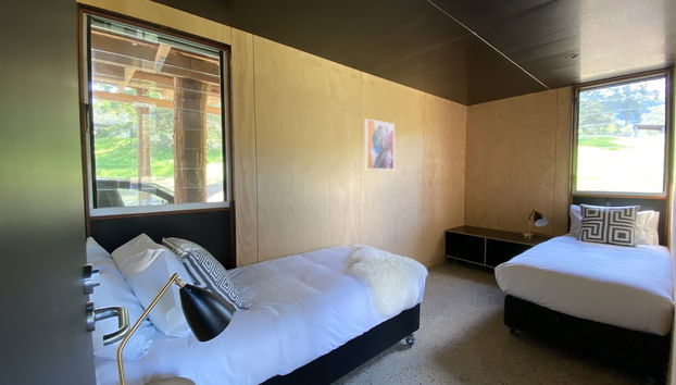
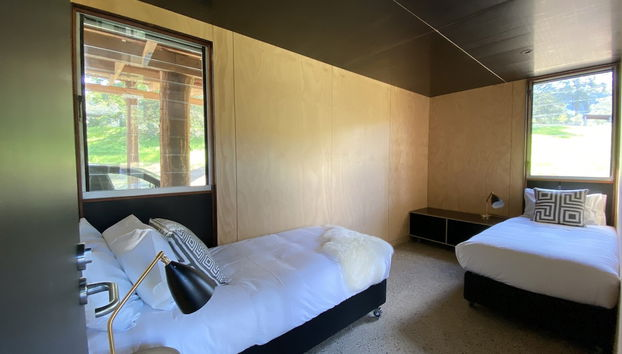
- wall art [364,117,396,171]
